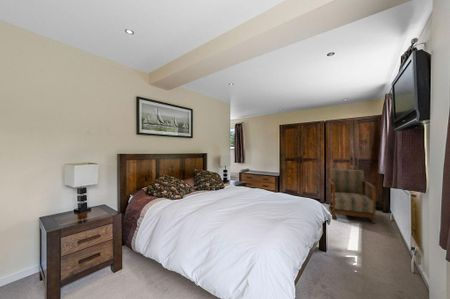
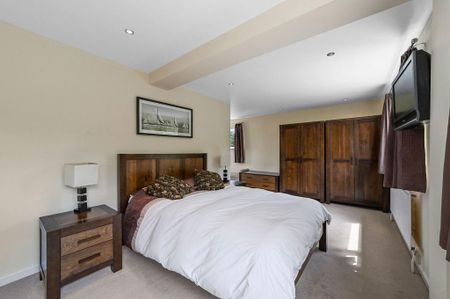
- armchair [328,168,377,225]
